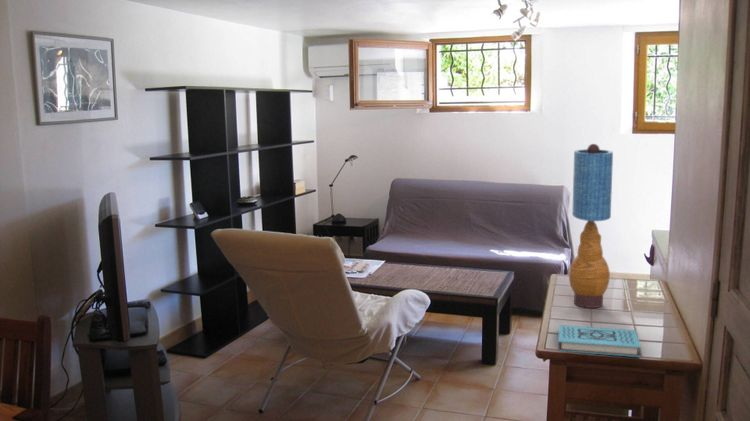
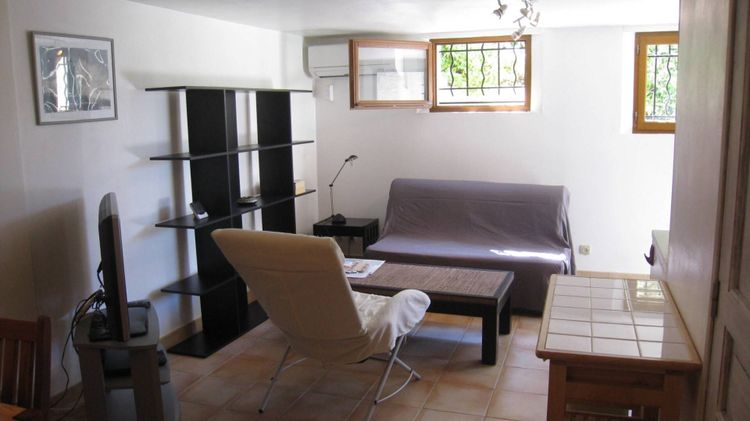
- book [557,324,642,358]
- table lamp [568,143,614,309]
